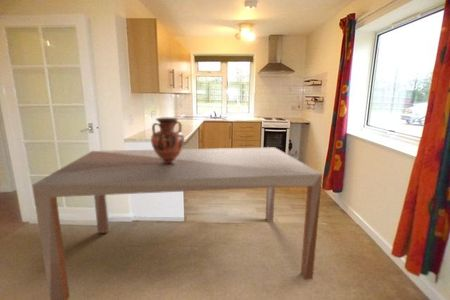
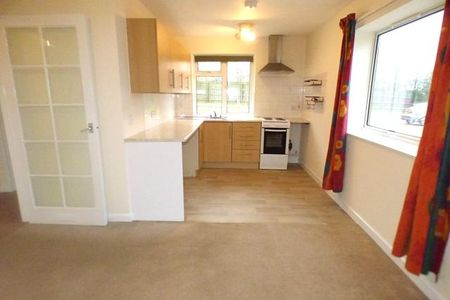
- table [31,146,323,300]
- vase [150,117,185,166]
